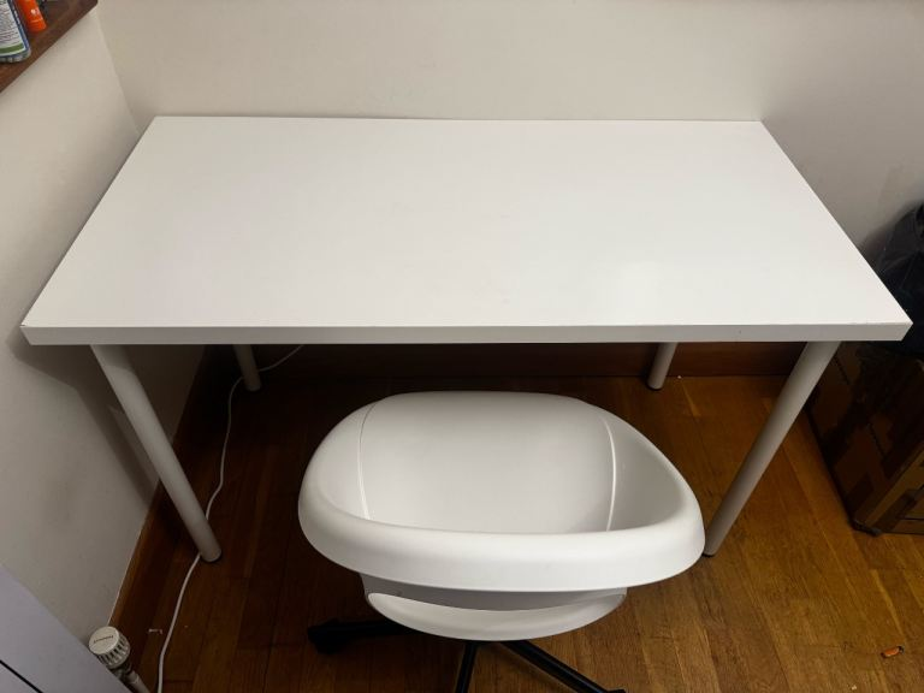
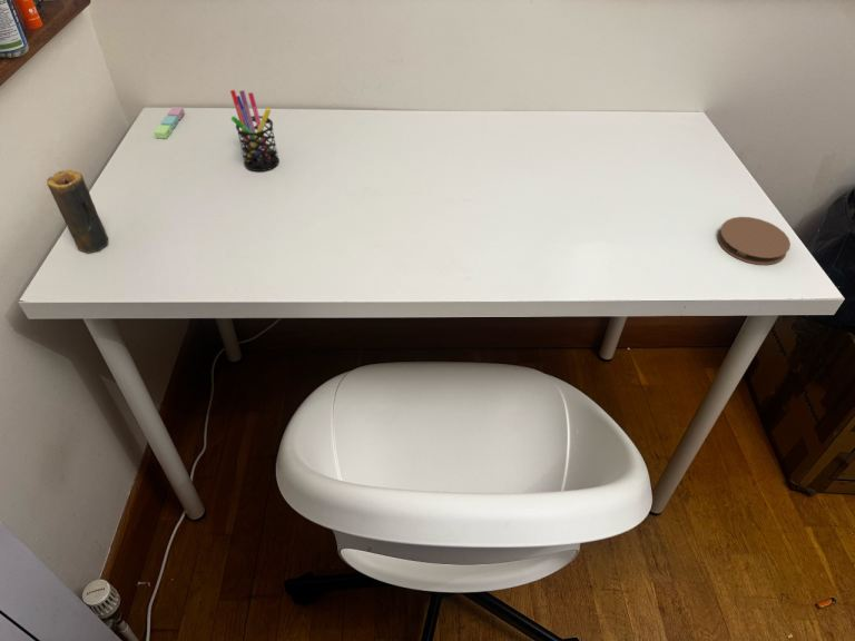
+ candle [46,169,109,254]
+ coaster [717,216,792,266]
+ sticky notes [153,106,186,140]
+ pen holder [229,89,281,172]
